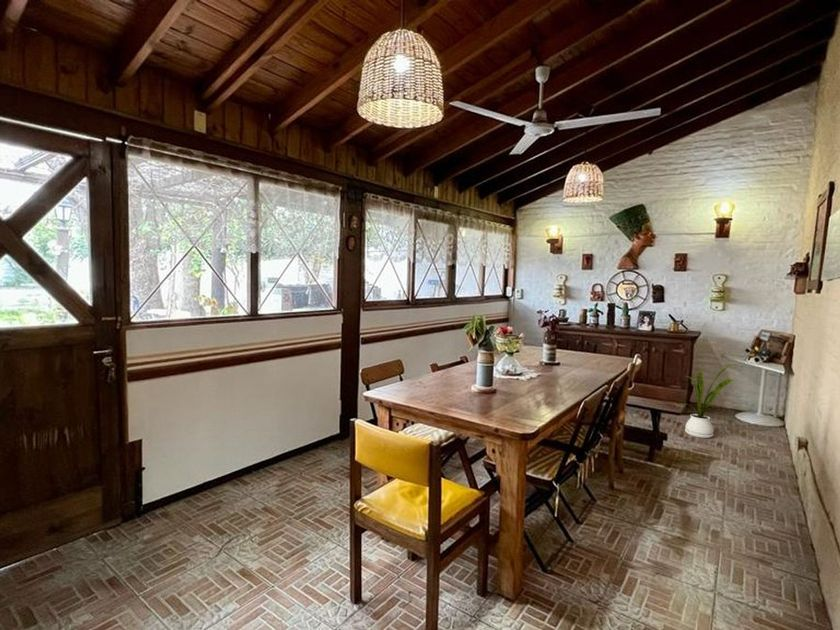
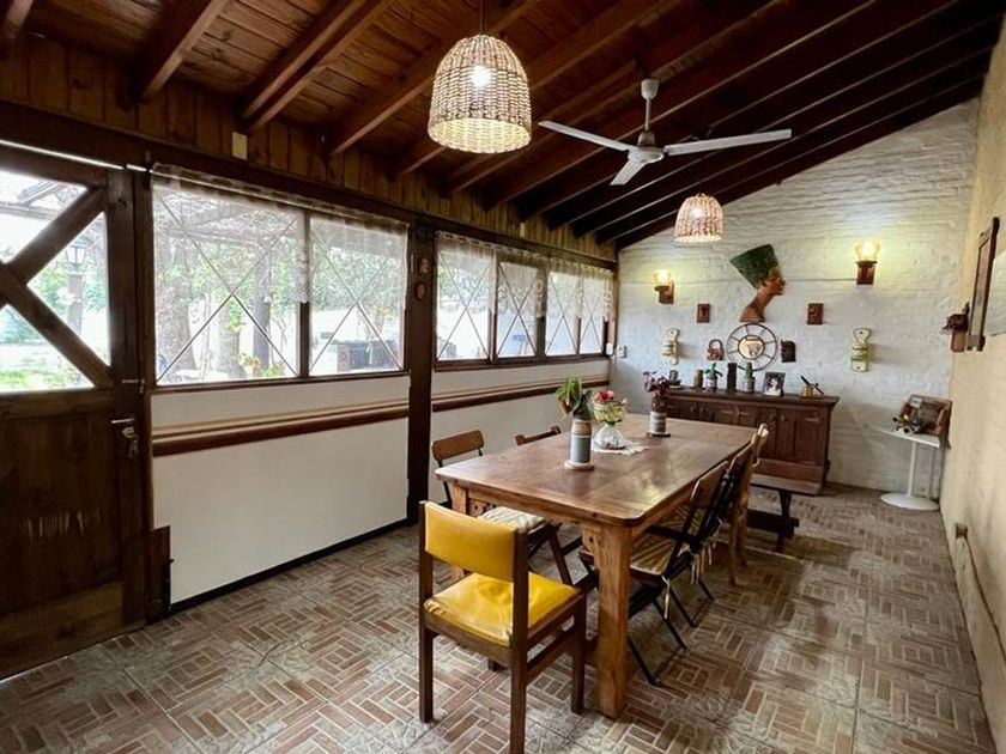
- house plant [675,363,737,439]
